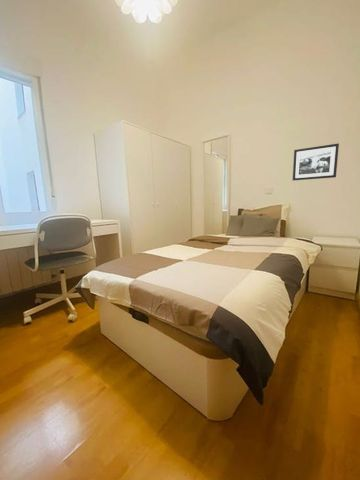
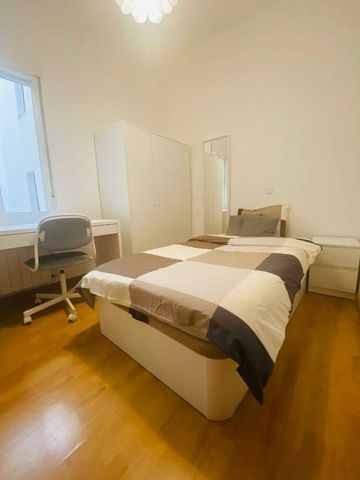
- picture frame [292,142,340,181]
